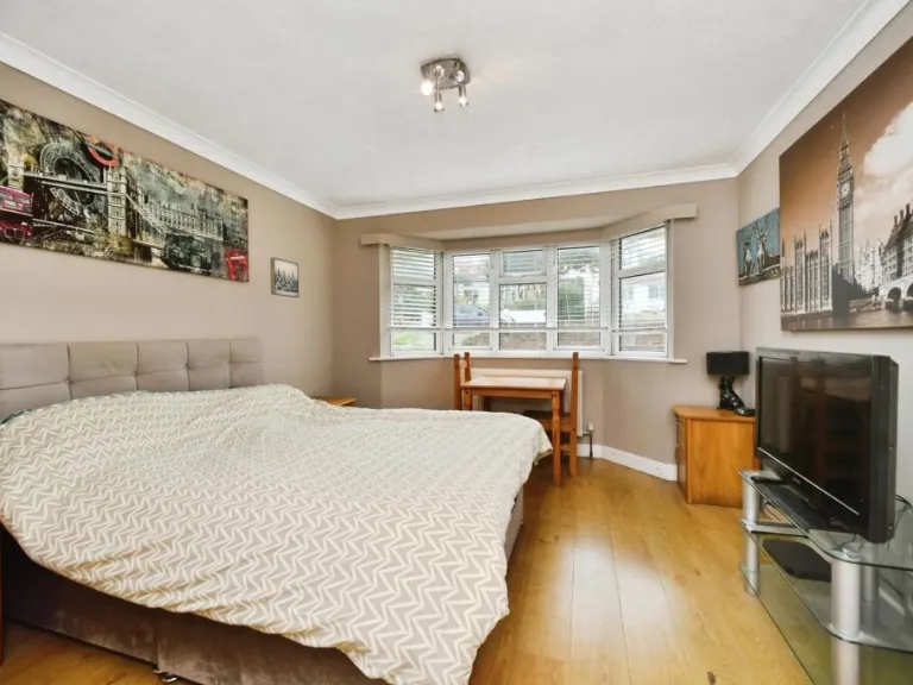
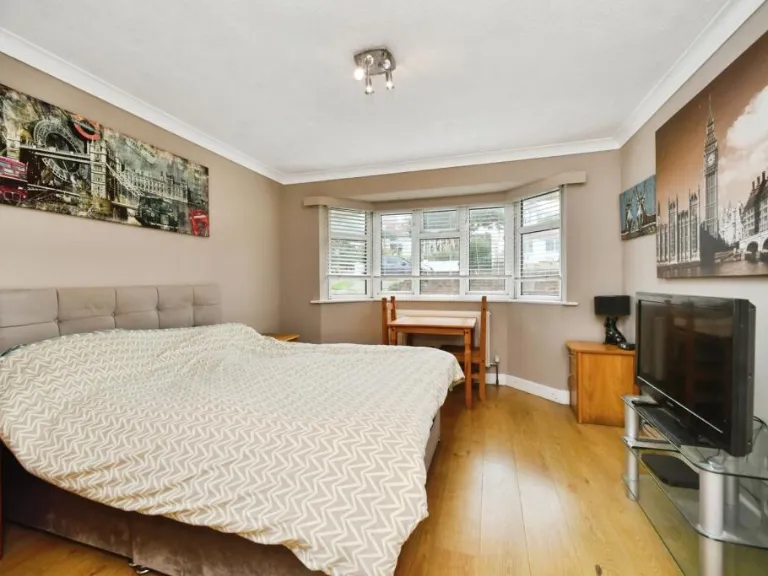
- wall art [269,256,300,298]
